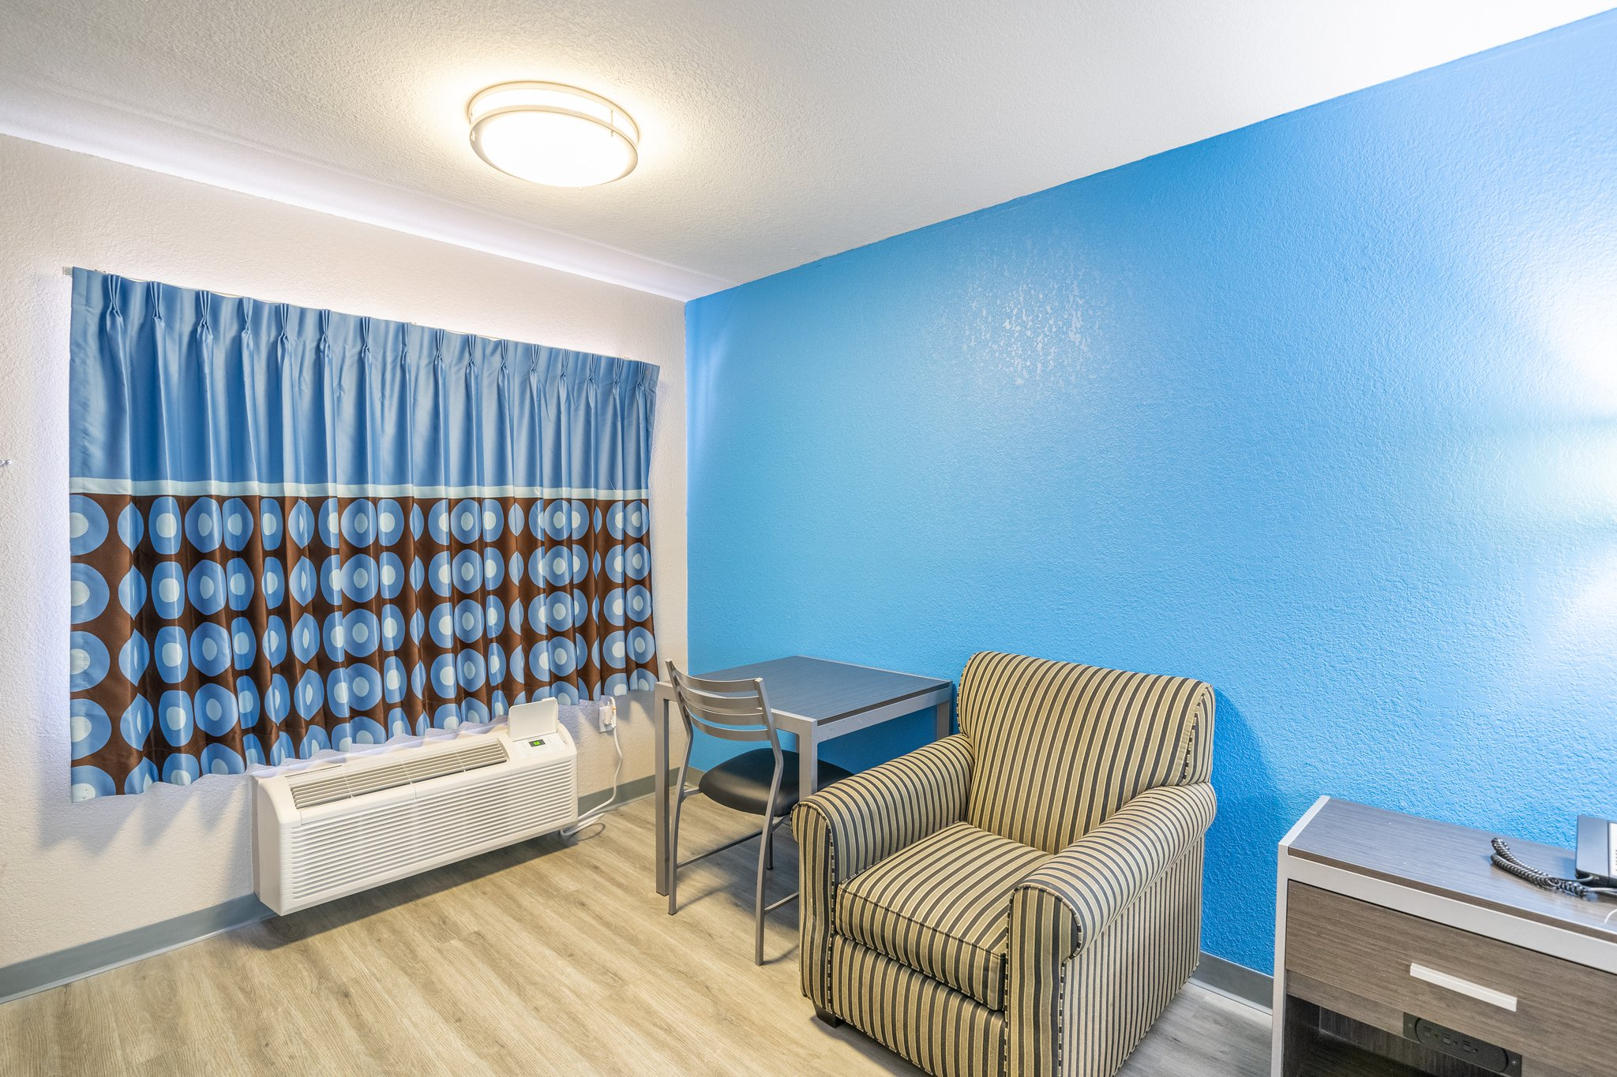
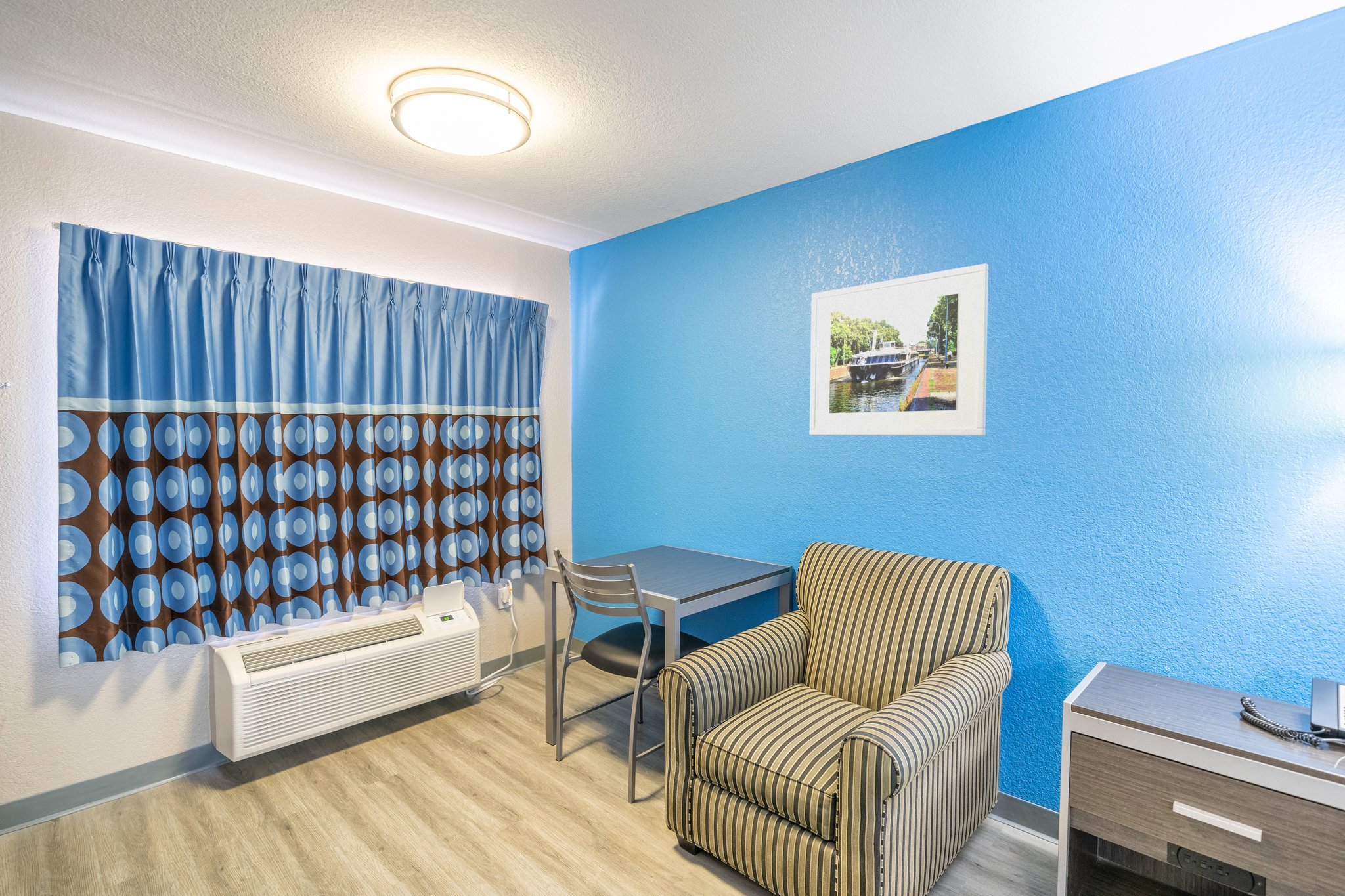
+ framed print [809,263,989,436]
